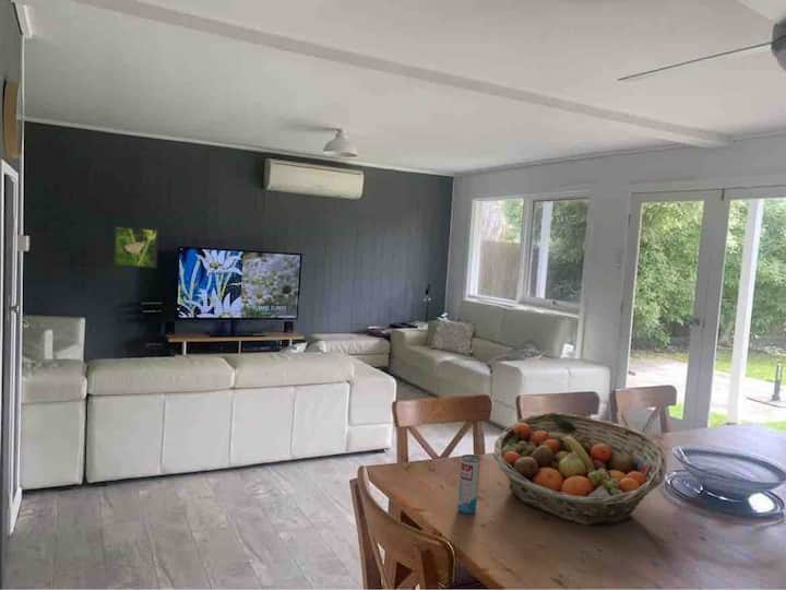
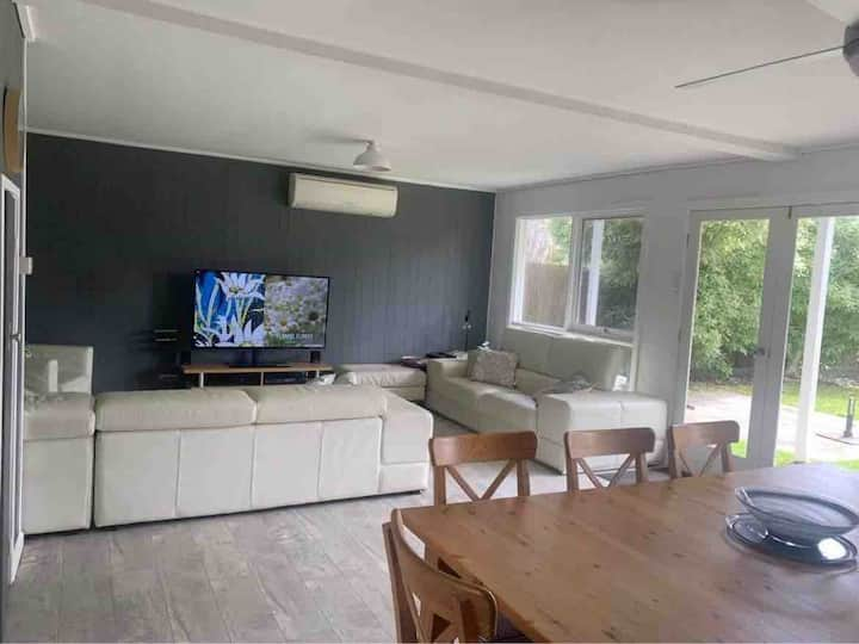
- fruit basket [492,412,668,527]
- beverage can [456,453,481,515]
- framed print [112,225,159,269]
